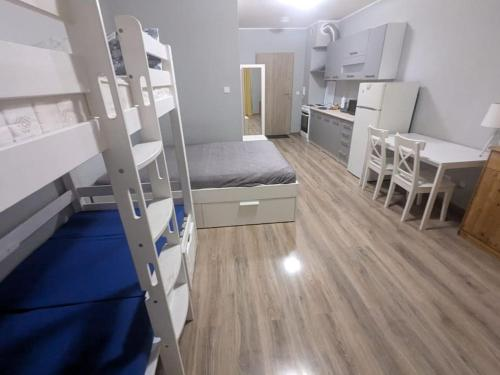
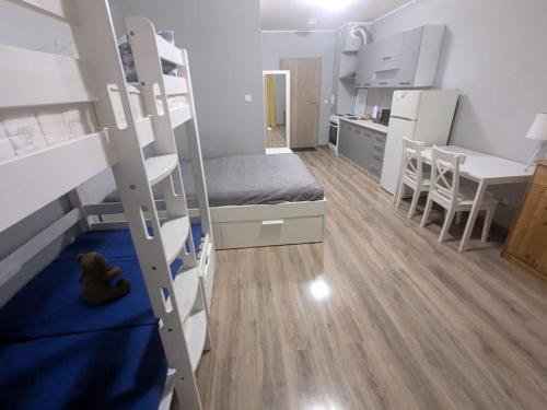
+ teddy bear [74,250,132,306]
